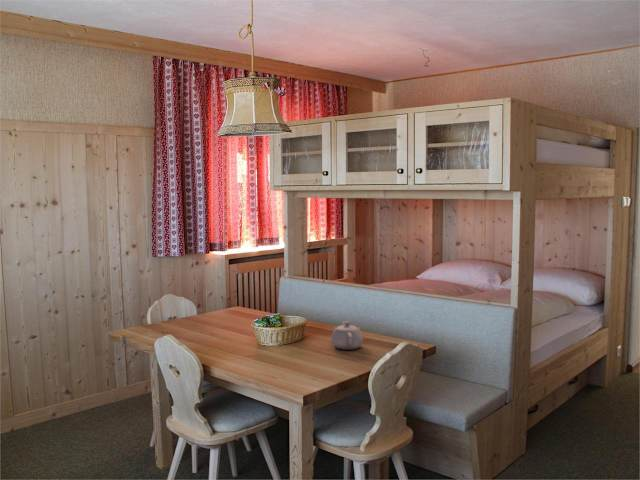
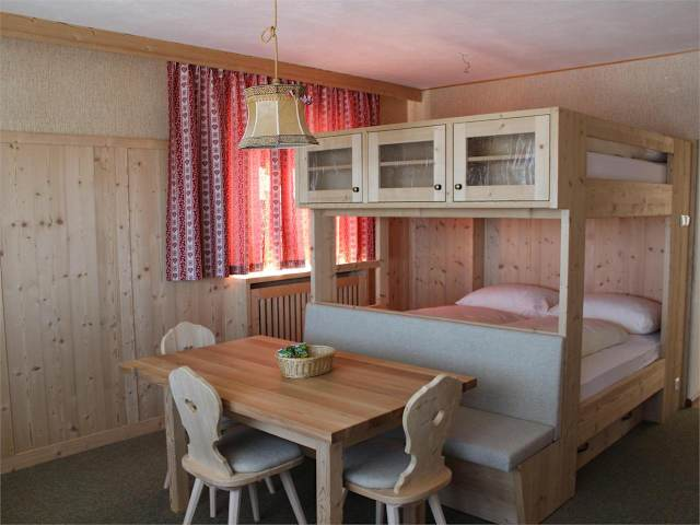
- teapot [330,320,364,351]
